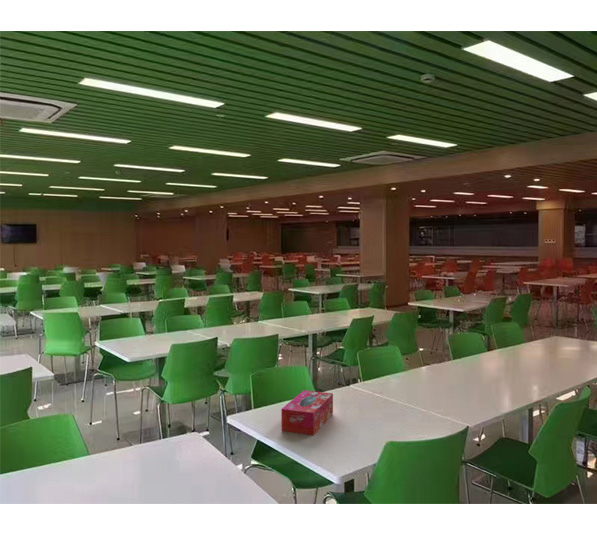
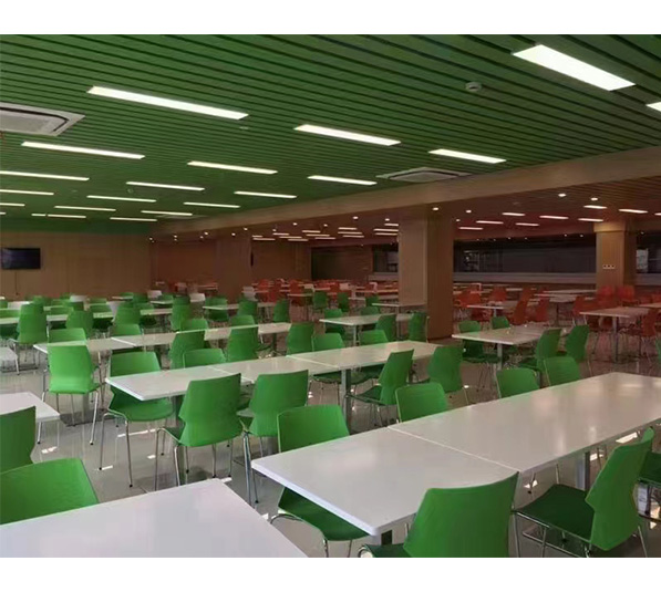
- tissue box [280,389,334,436]
